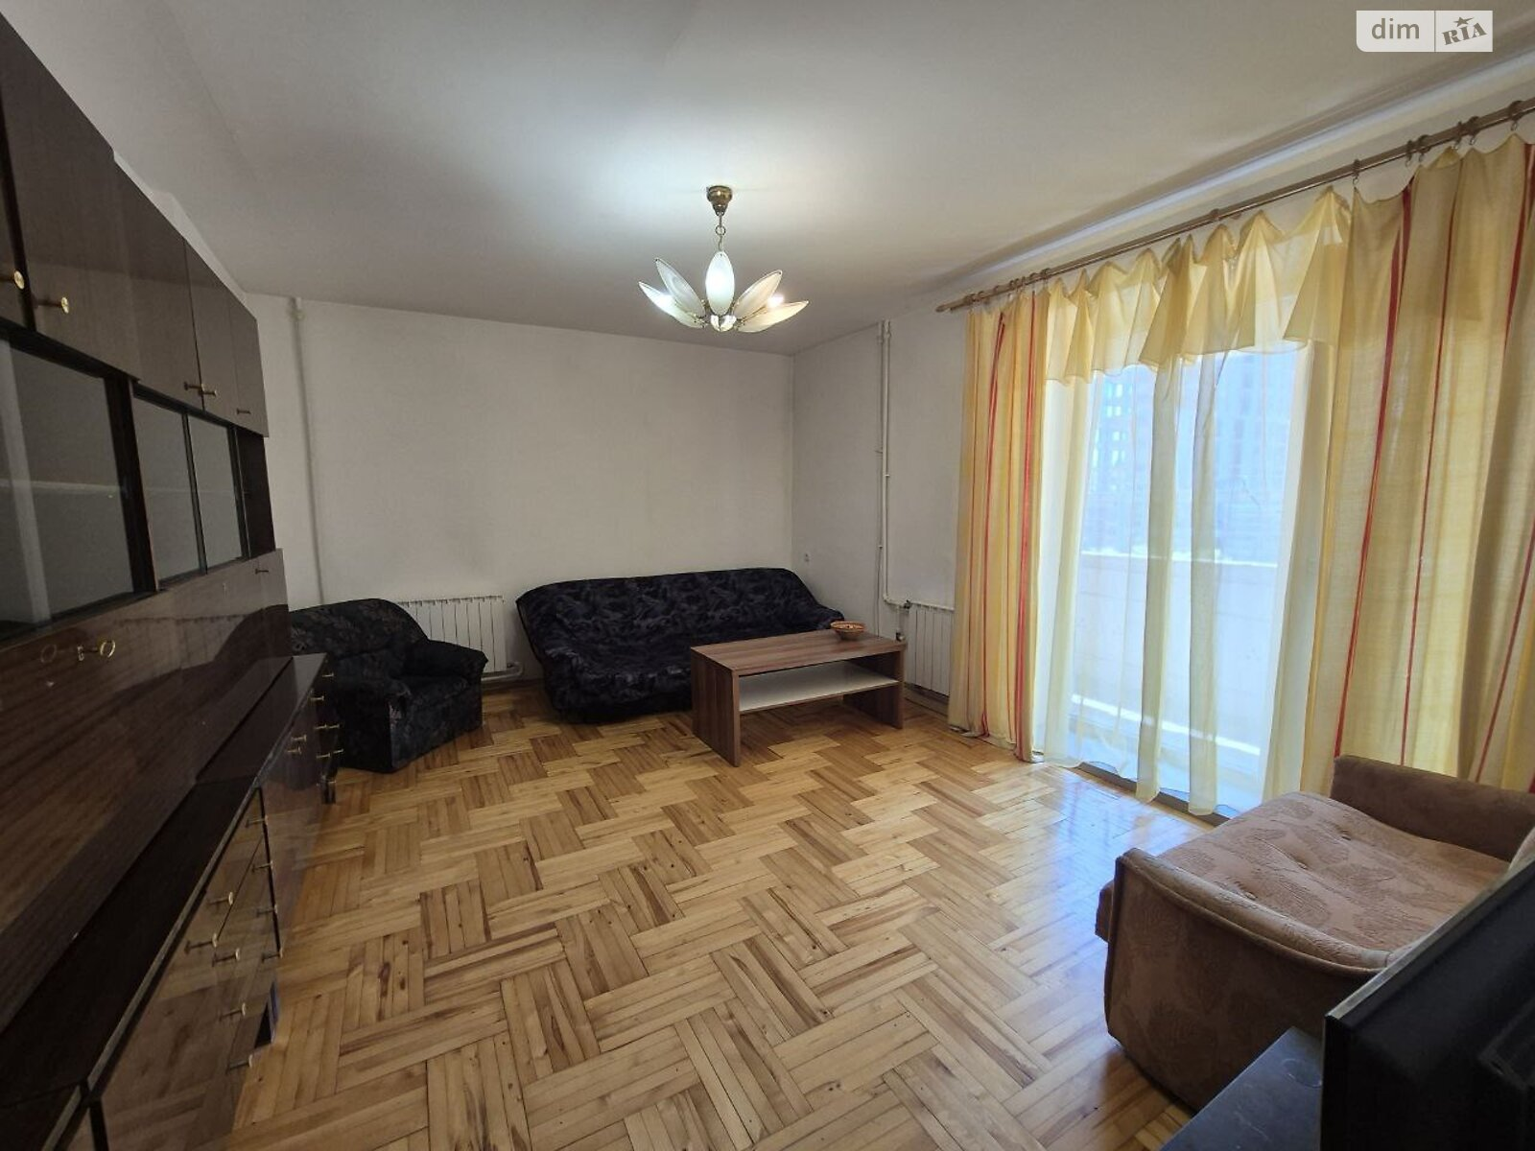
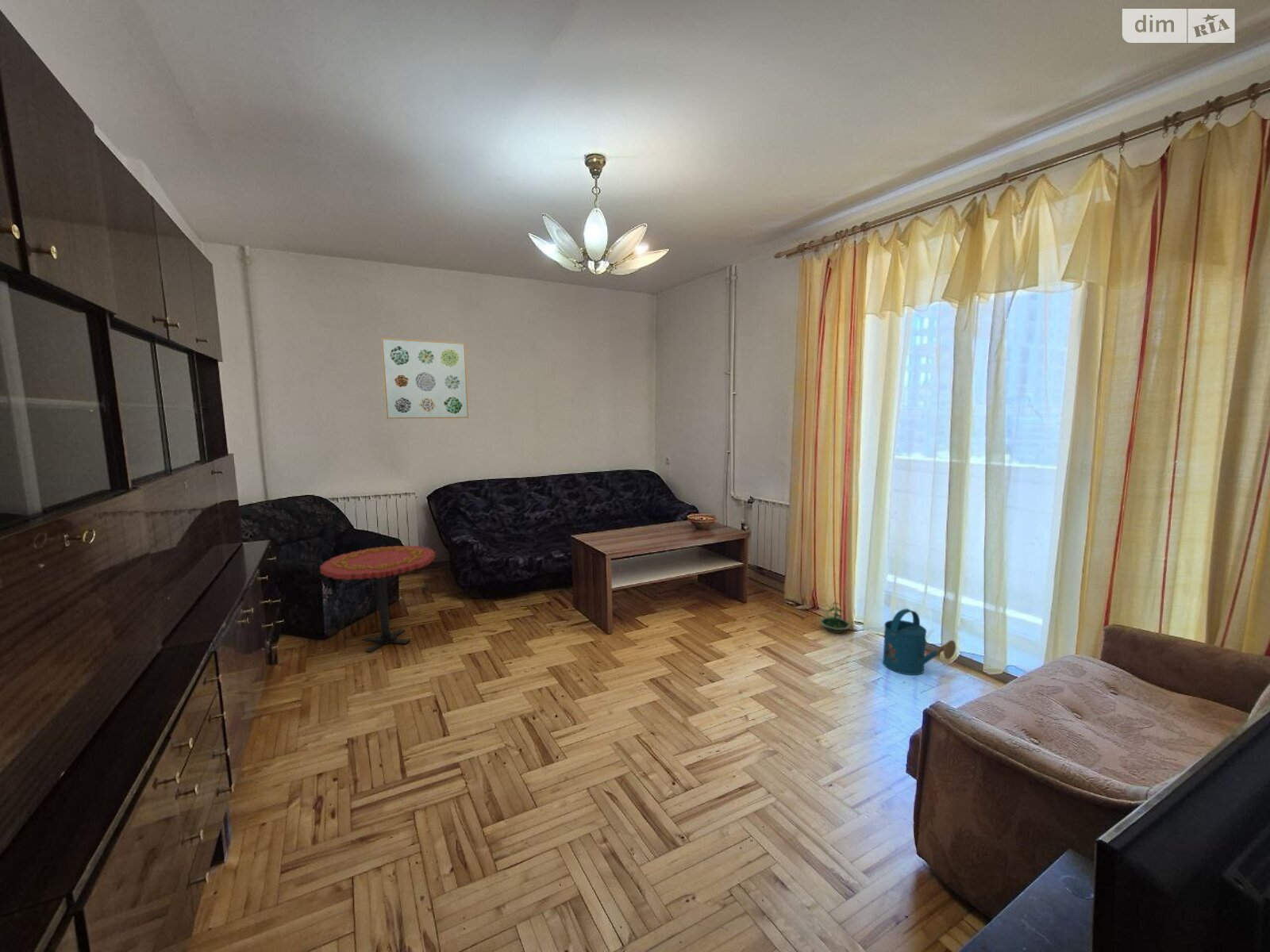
+ terrarium [818,601,852,634]
+ watering can [882,608,956,676]
+ side table [319,545,437,653]
+ wall art [381,337,469,420]
